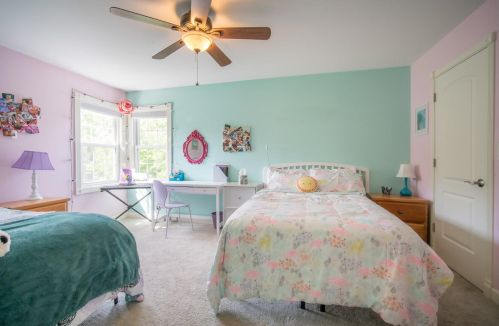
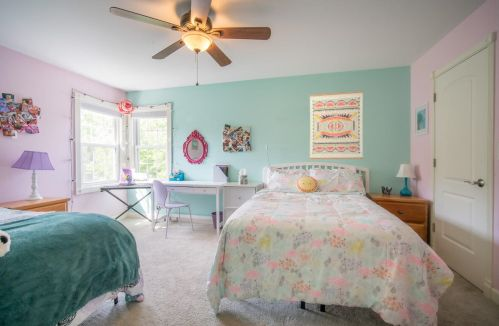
+ wall art [309,90,364,160]
